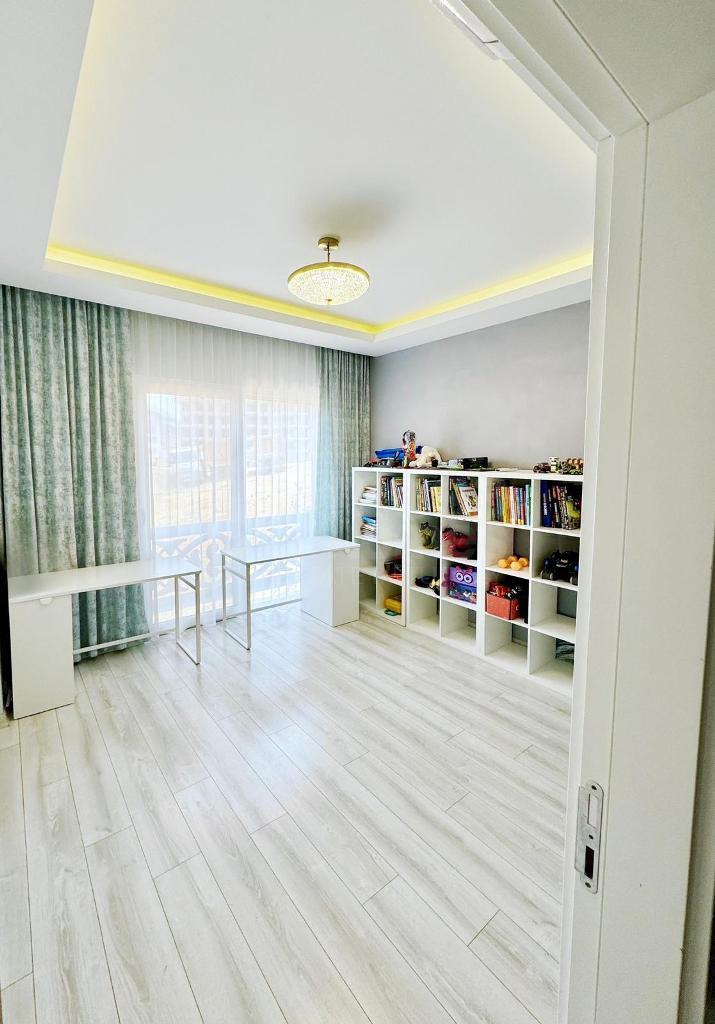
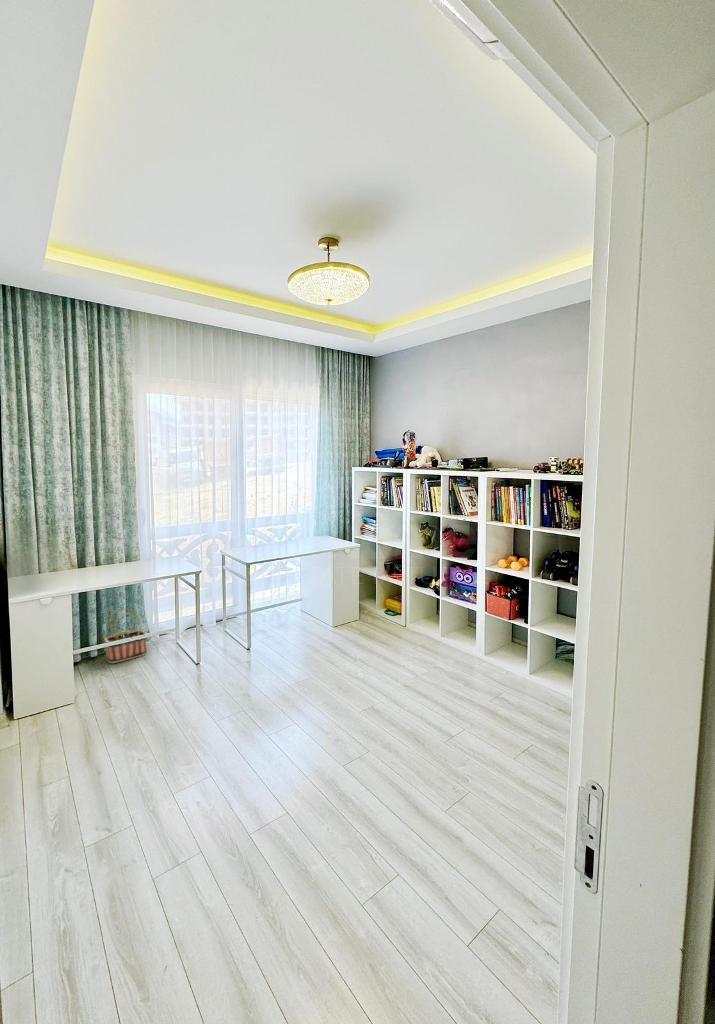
+ basket [103,607,148,664]
